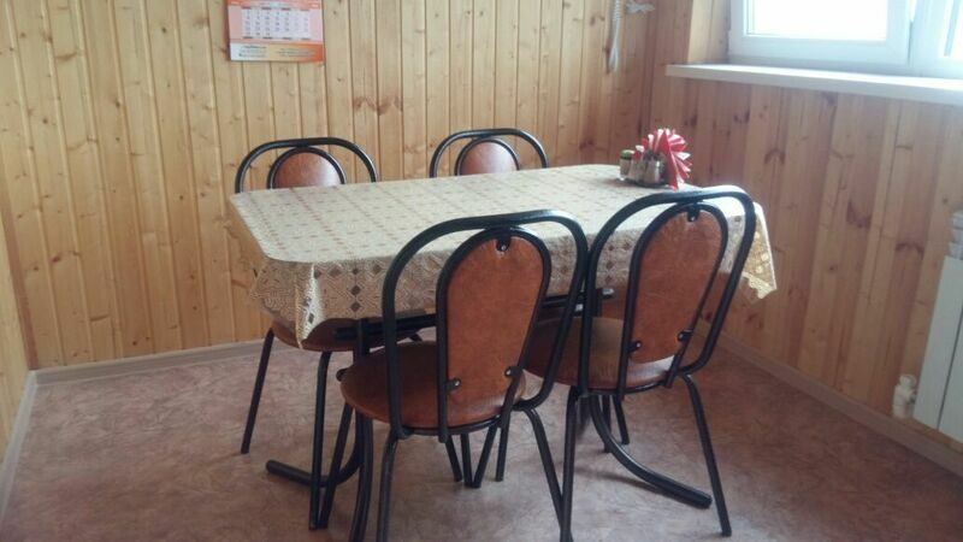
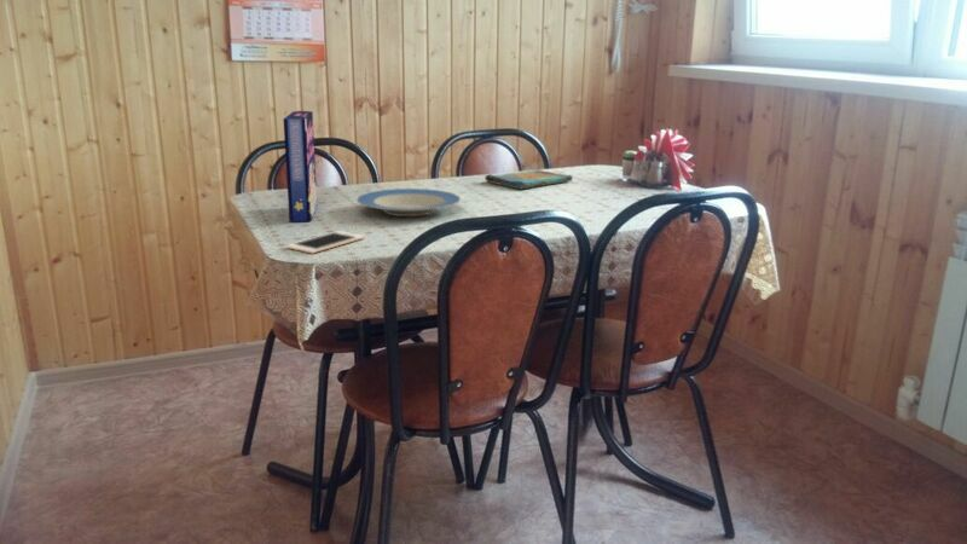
+ dish towel [484,168,574,190]
+ cell phone [286,230,365,254]
+ cereal box [282,110,318,222]
+ plate [355,187,462,218]
